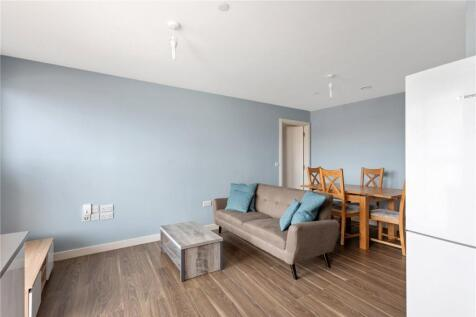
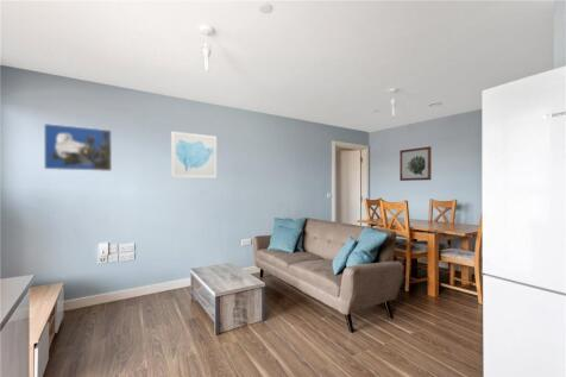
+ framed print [43,122,113,172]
+ wall art [170,131,218,180]
+ wall art [398,145,433,182]
